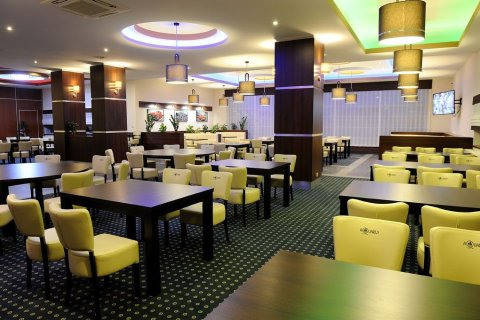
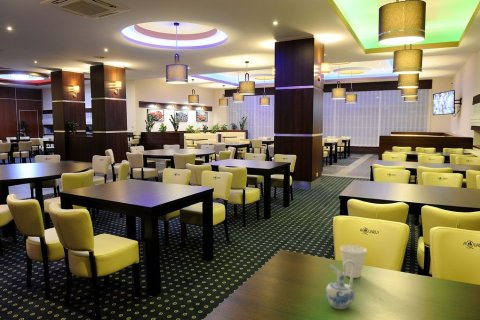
+ cup [339,244,368,279]
+ ceramic pitcher [324,260,355,310]
